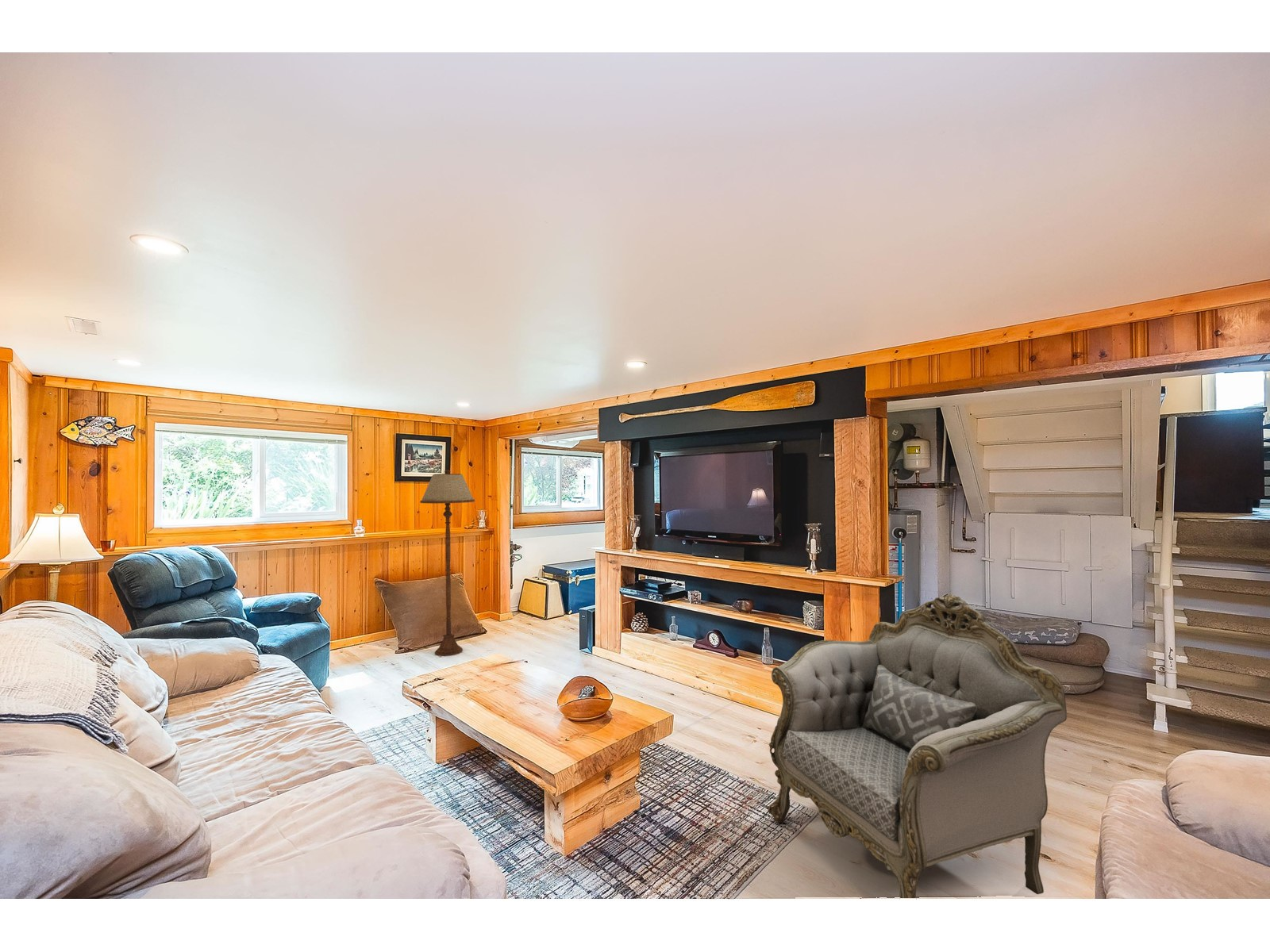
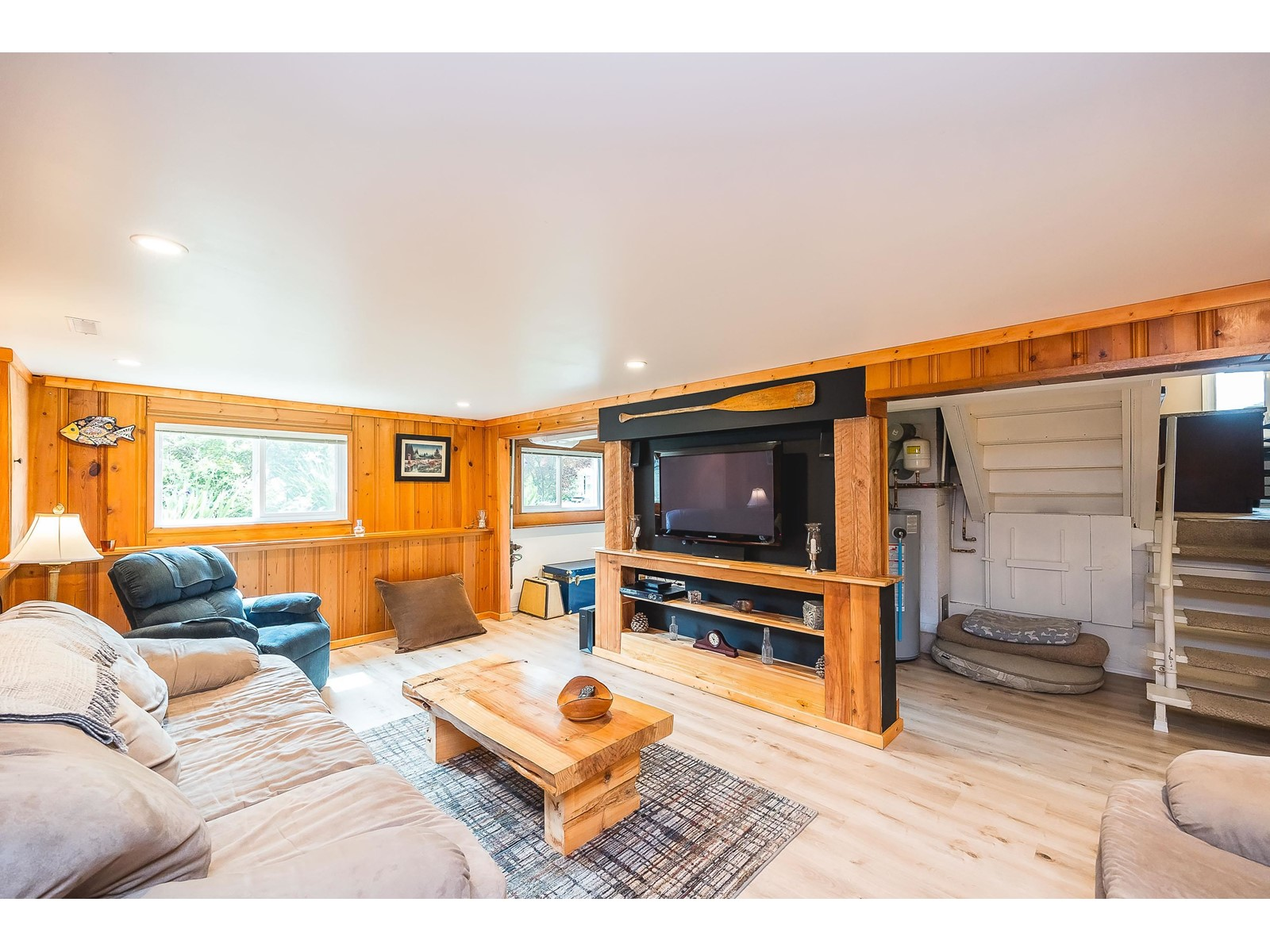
- armchair [767,594,1068,899]
- floor lamp [419,469,475,657]
